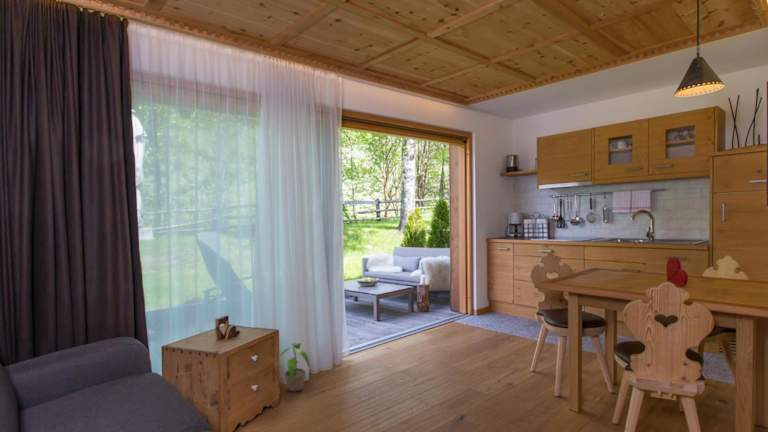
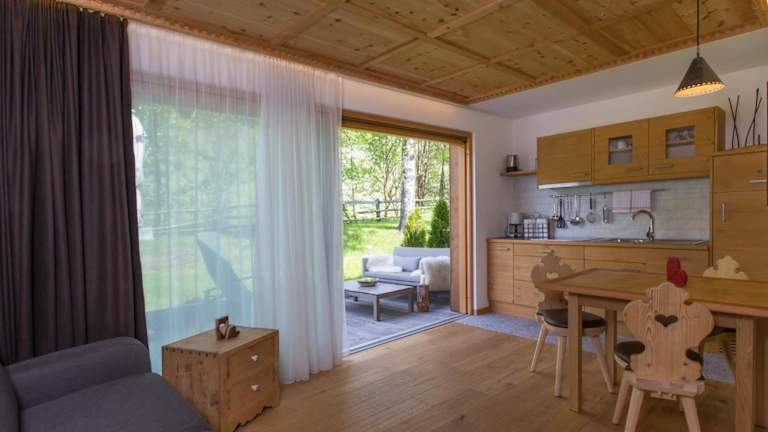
- potted plant [278,342,310,392]
